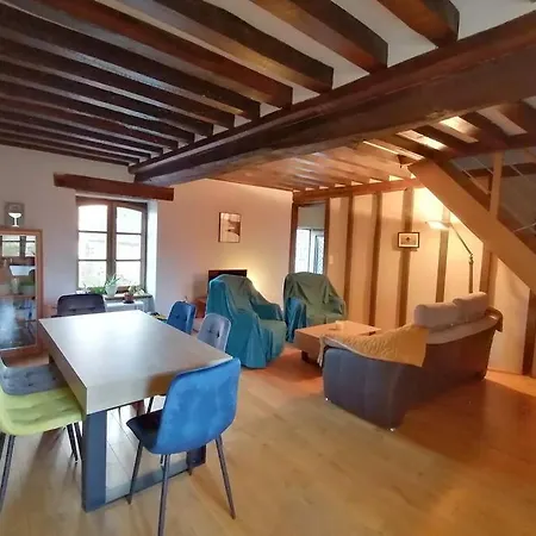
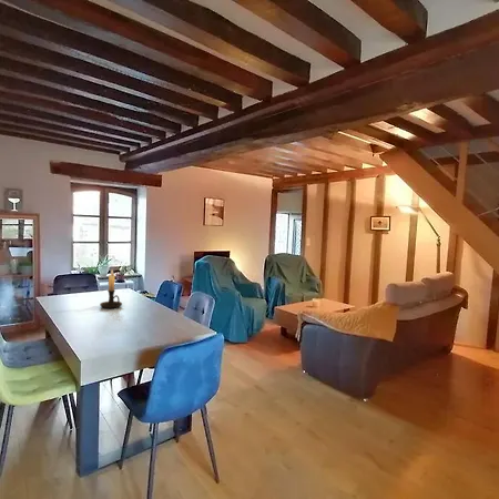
+ candle holder [99,269,123,309]
